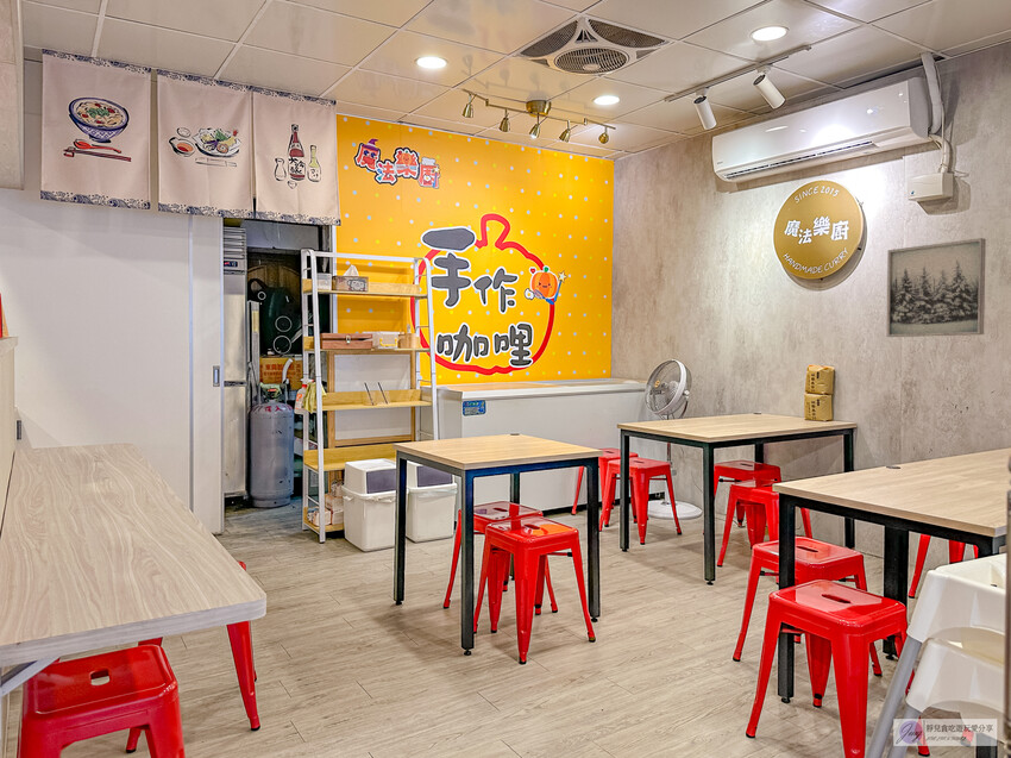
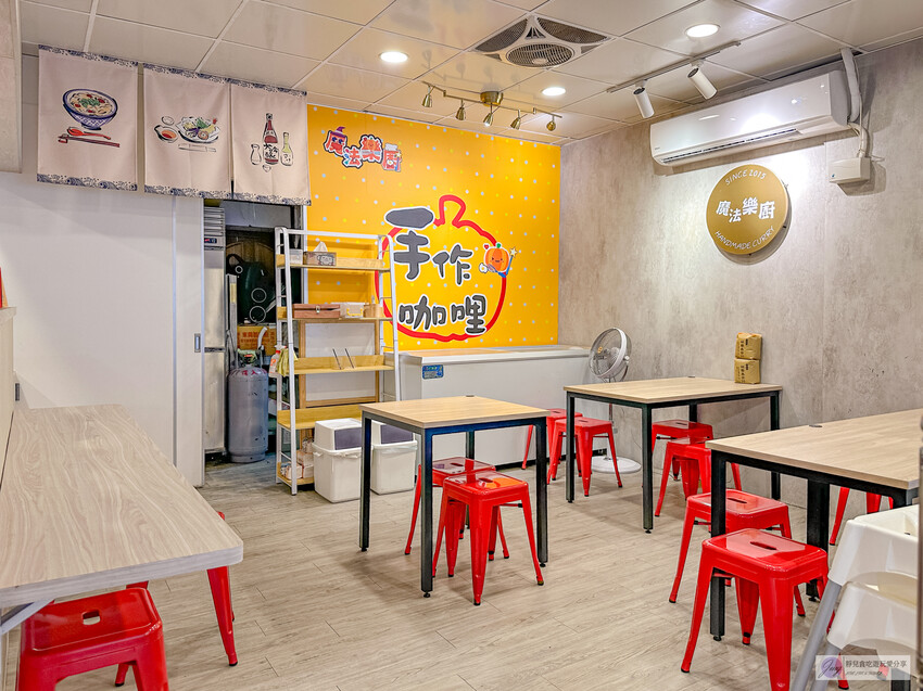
- wall art [885,237,987,338]
